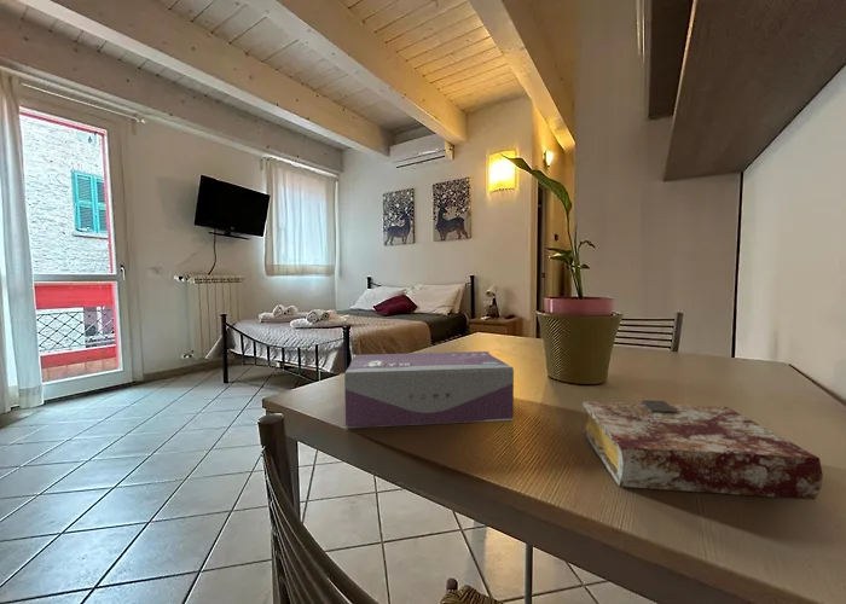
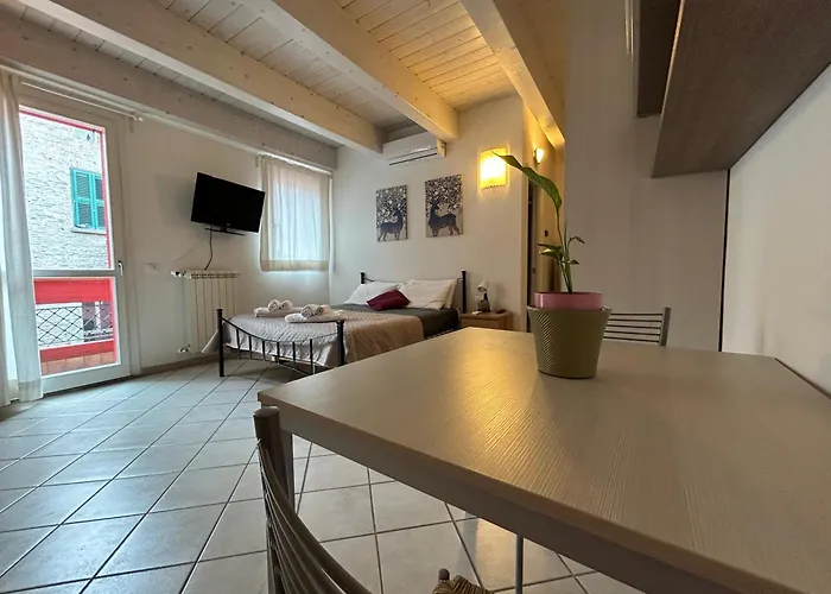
- tissue box [343,350,515,429]
- book [581,399,824,501]
